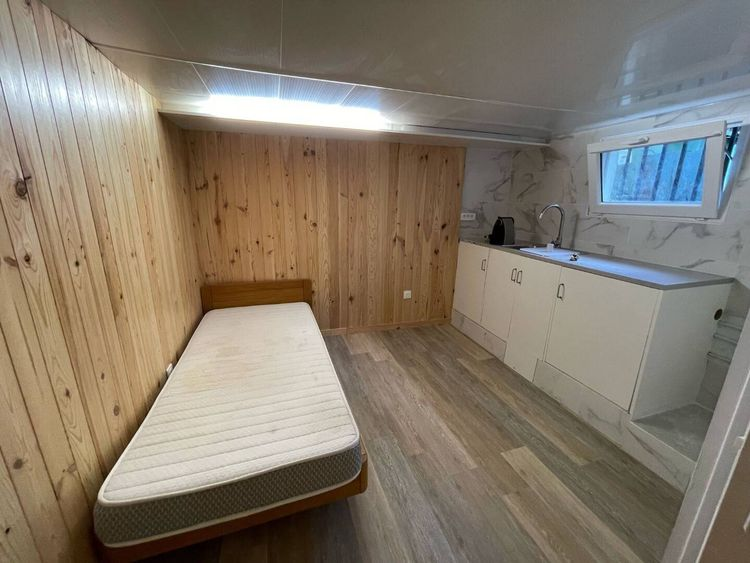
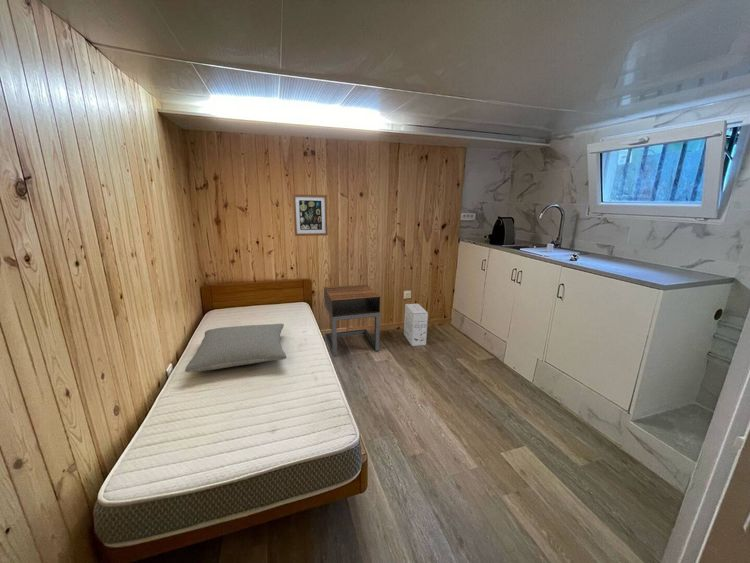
+ wall art [292,193,329,237]
+ cardboard box [403,303,429,347]
+ nightstand [323,283,381,358]
+ pillow [184,323,287,373]
